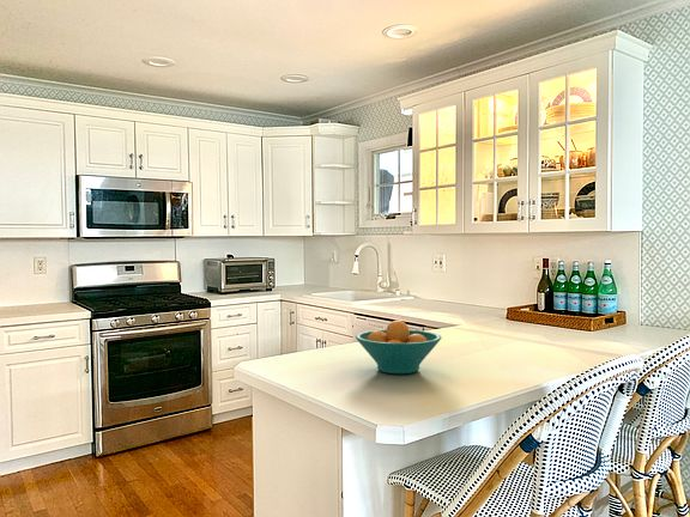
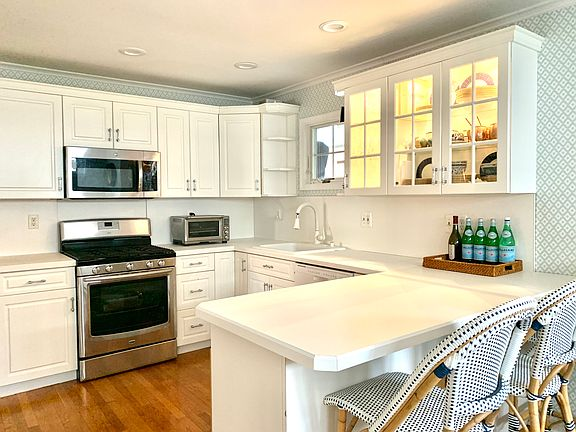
- fruit bowl [355,320,443,375]
